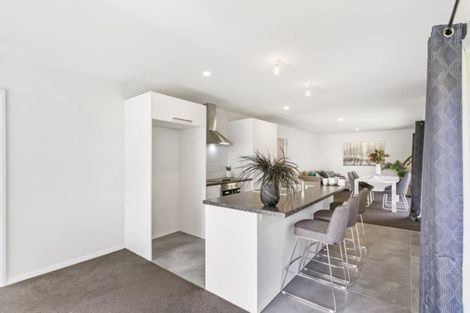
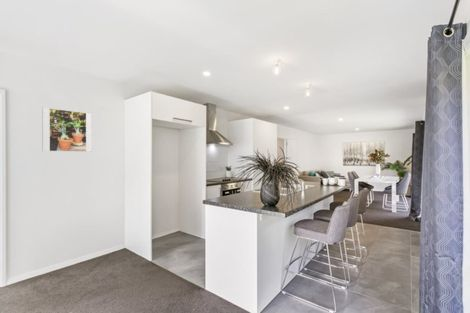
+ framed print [41,106,92,153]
